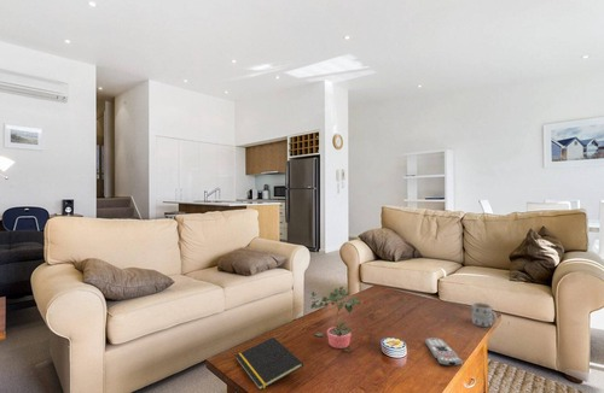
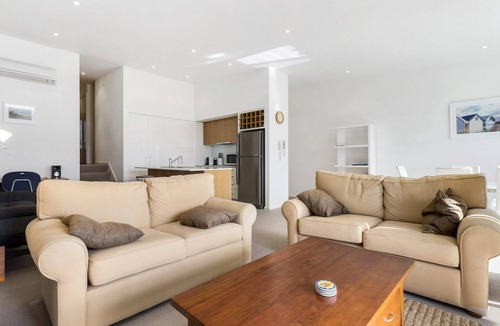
- notepad [234,336,304,392]
- remote control [424,336,464,368]
- mug [471,301,499,328]
- potted plant [309,286,362,353]
